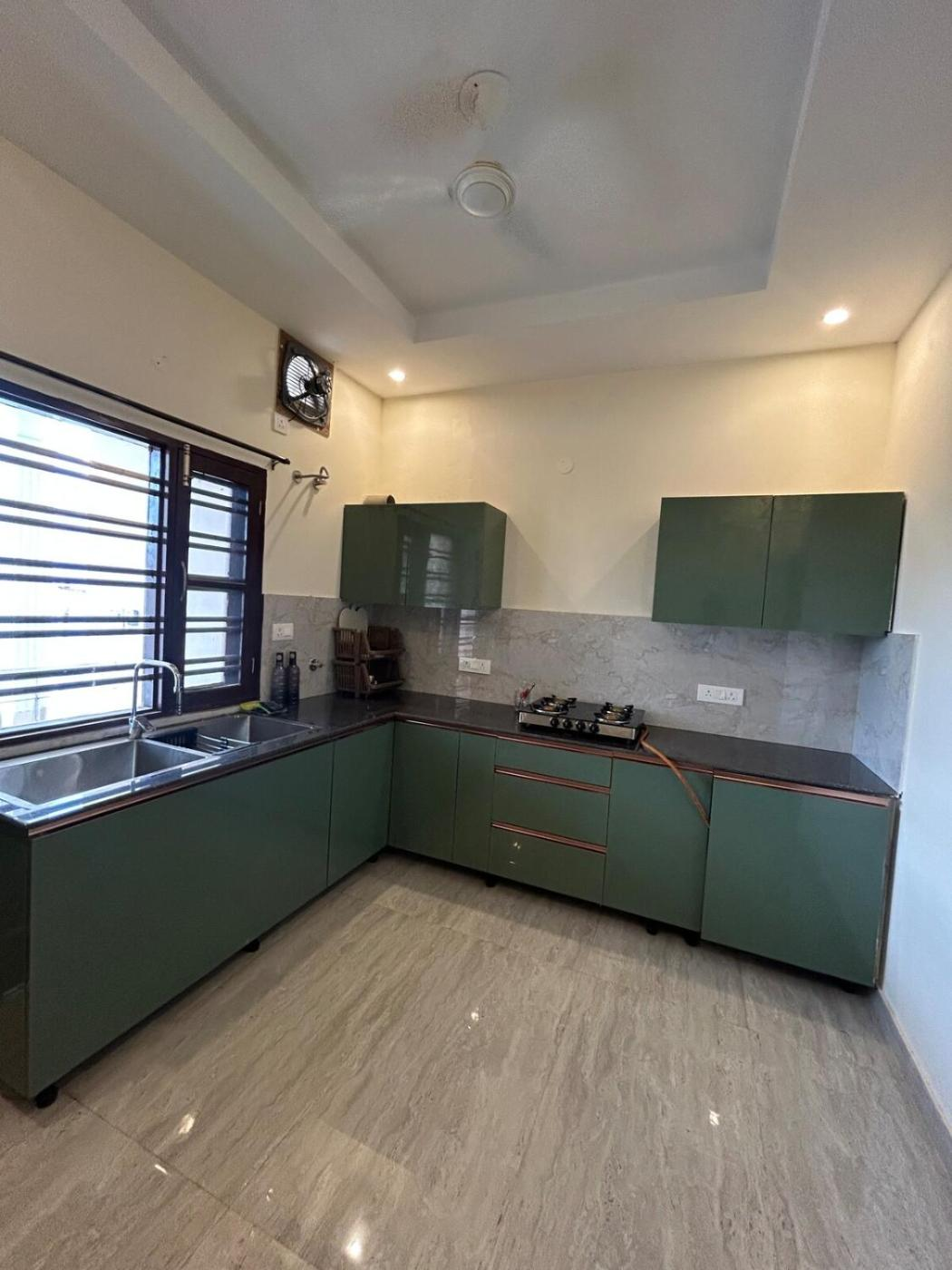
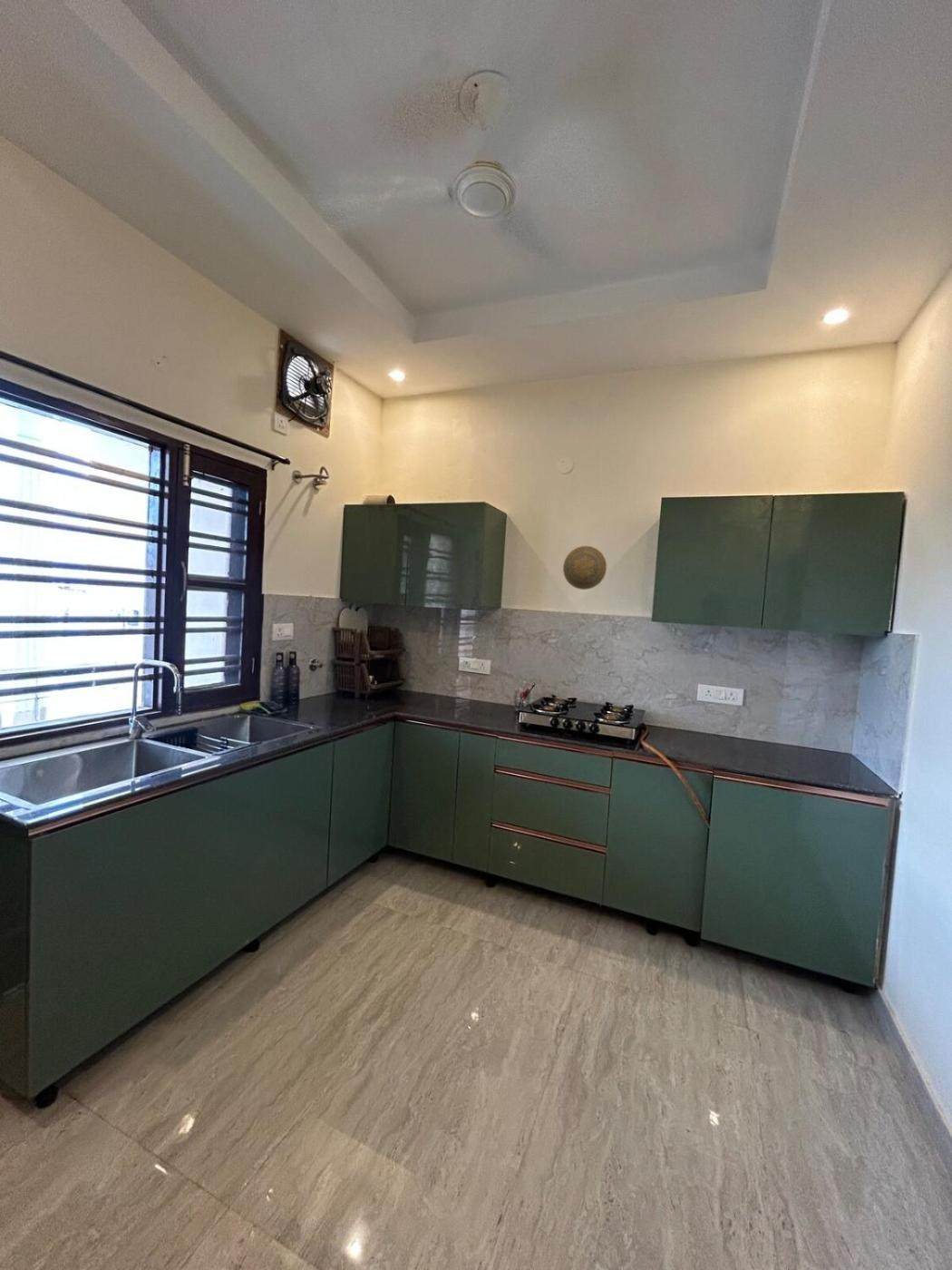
+ decorative plate [562,545,607,591]
